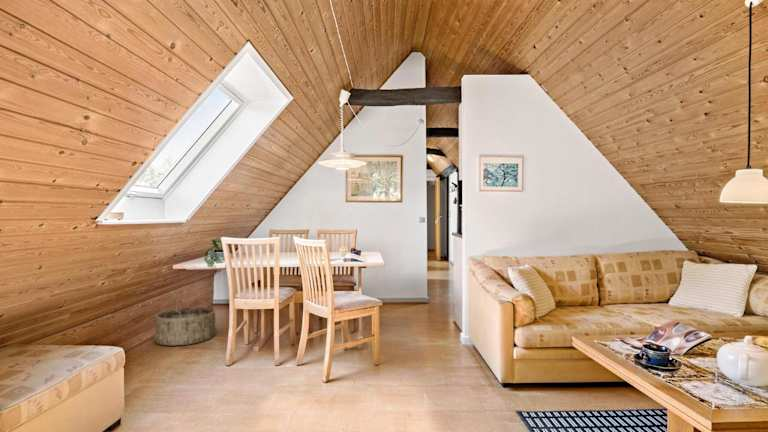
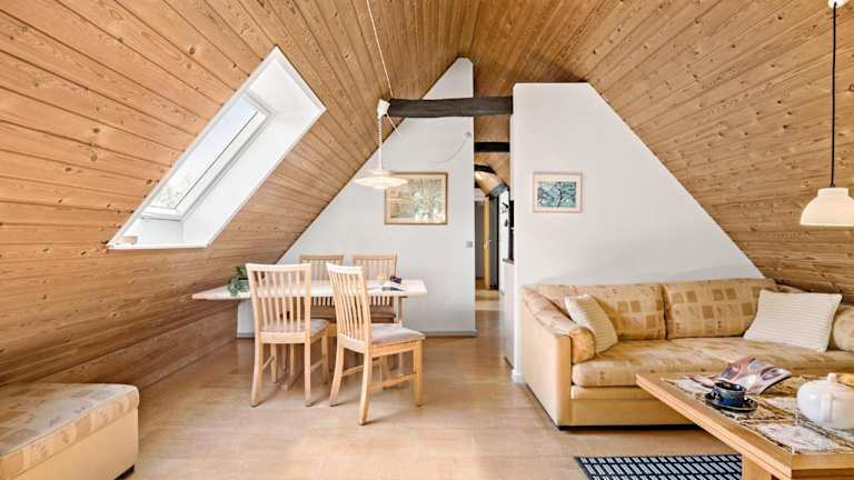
- basket [154,299,216,347]
